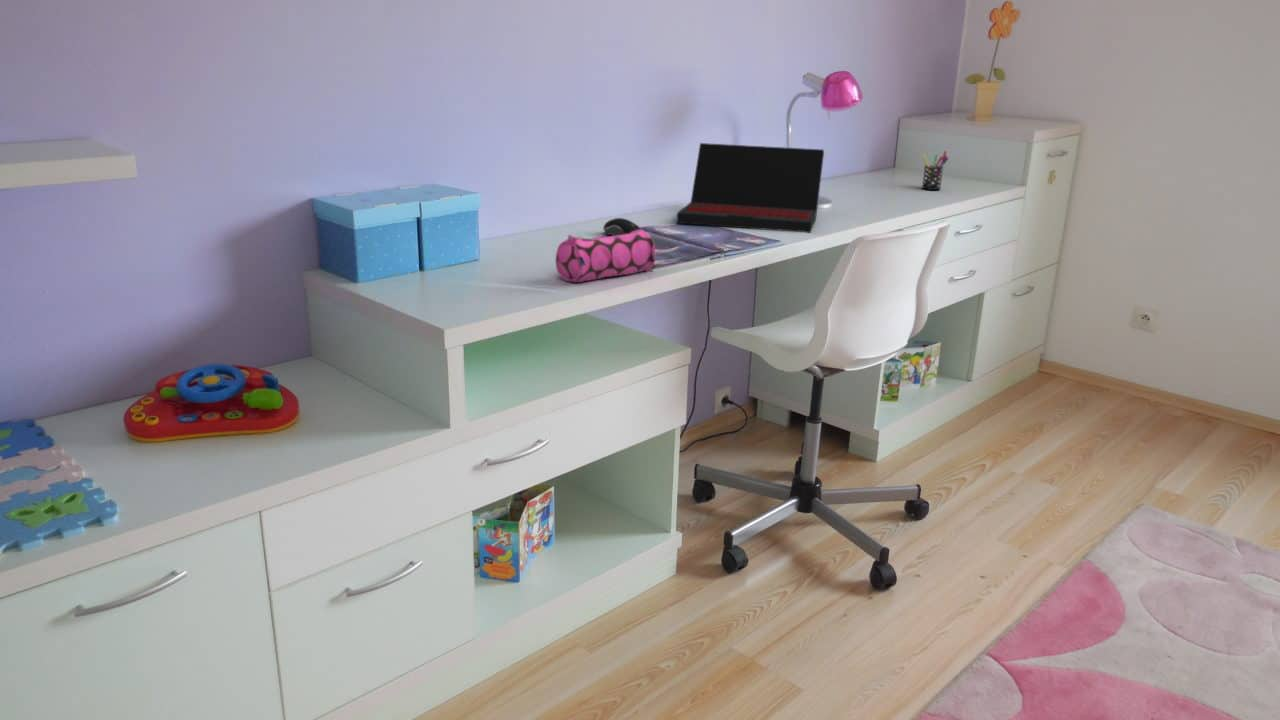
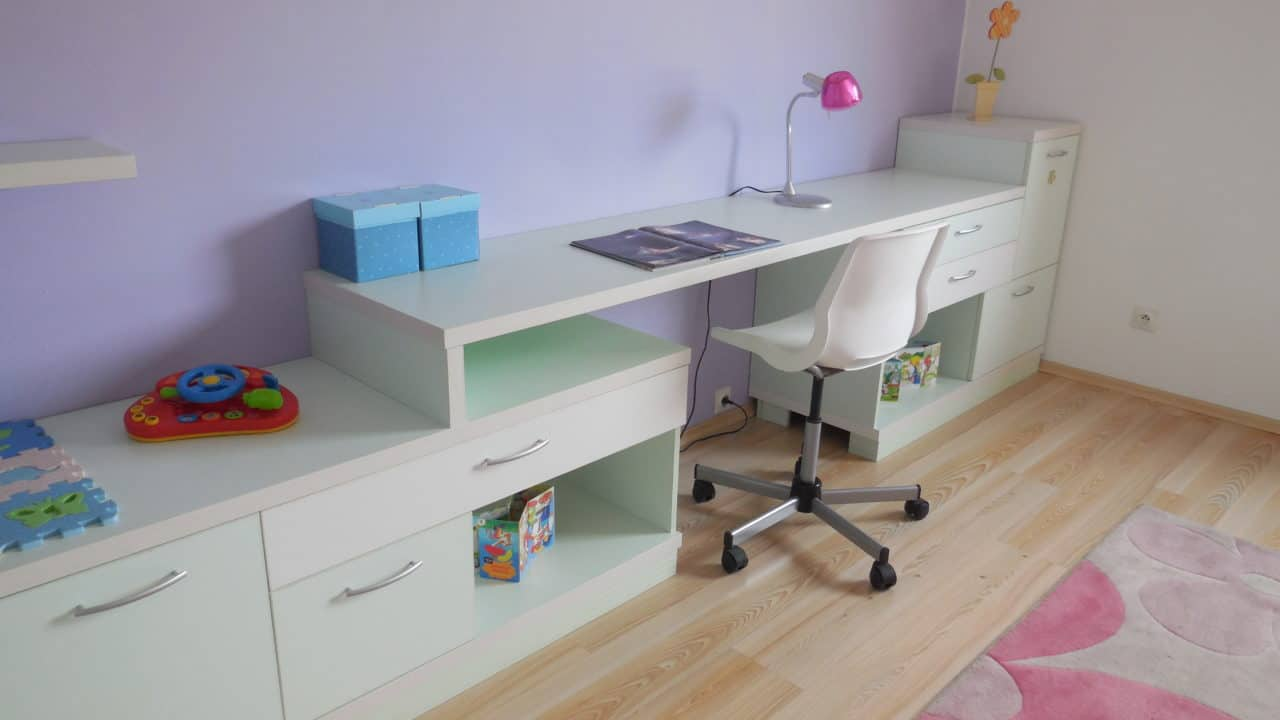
- pen holder [921,150,949,191]
- laptop [676,142,825,234]
- computer mouse [602,217,642,236]
- pencil case [554,228,656,283]
